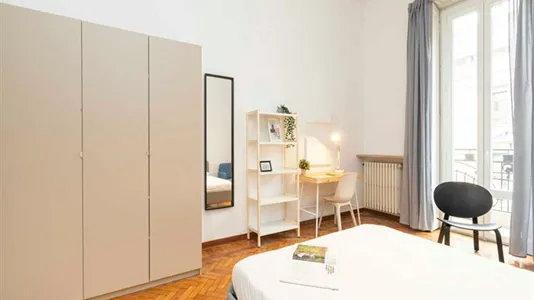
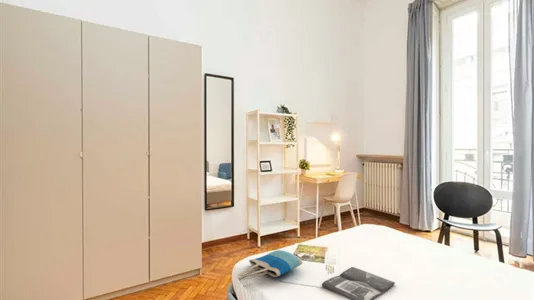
+ magazine [321,266,396,300]
+ tote bag [237,249,303,280]
